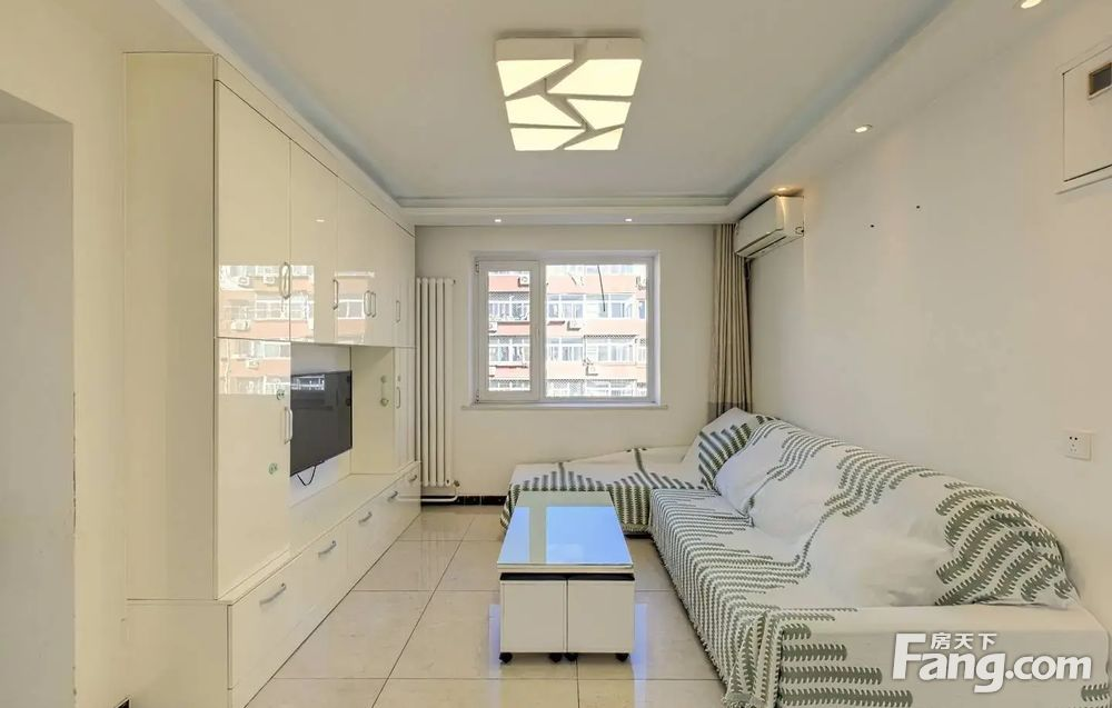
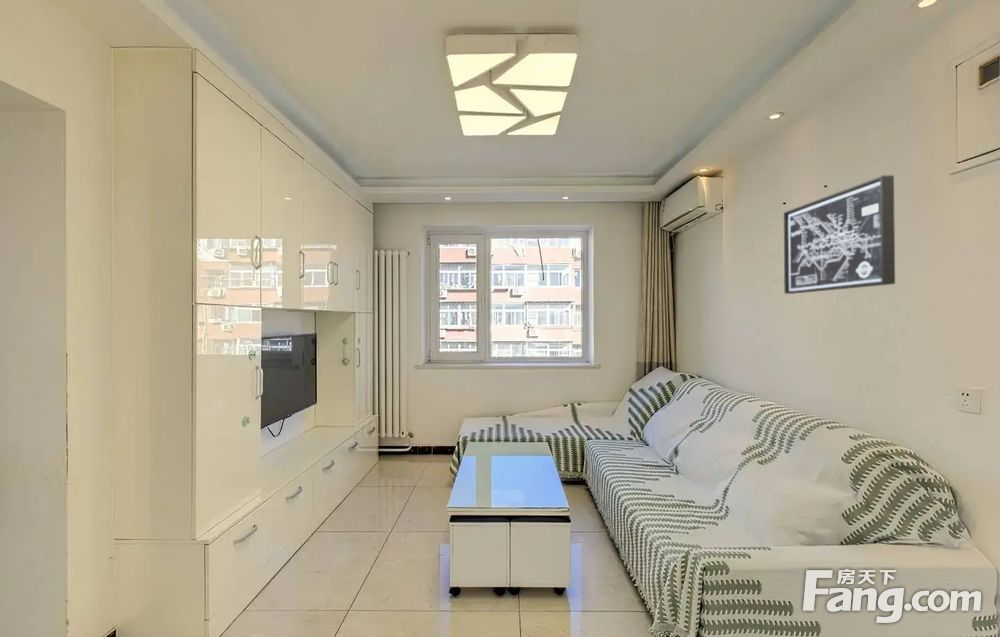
+ wall art [783,174,896,295]
